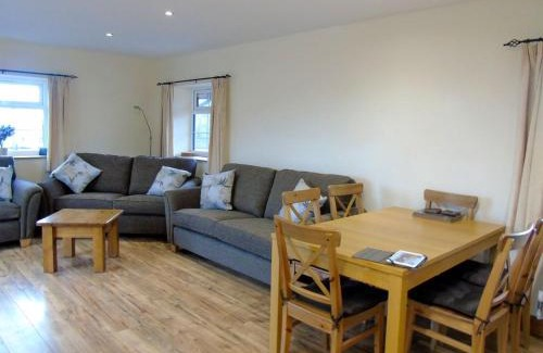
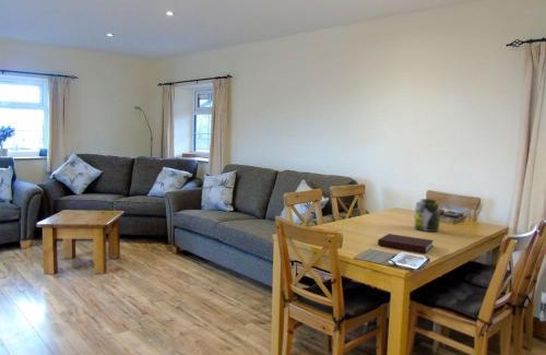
+ jar [414,198,441,233]
+ notebook [377,233,435,253]
